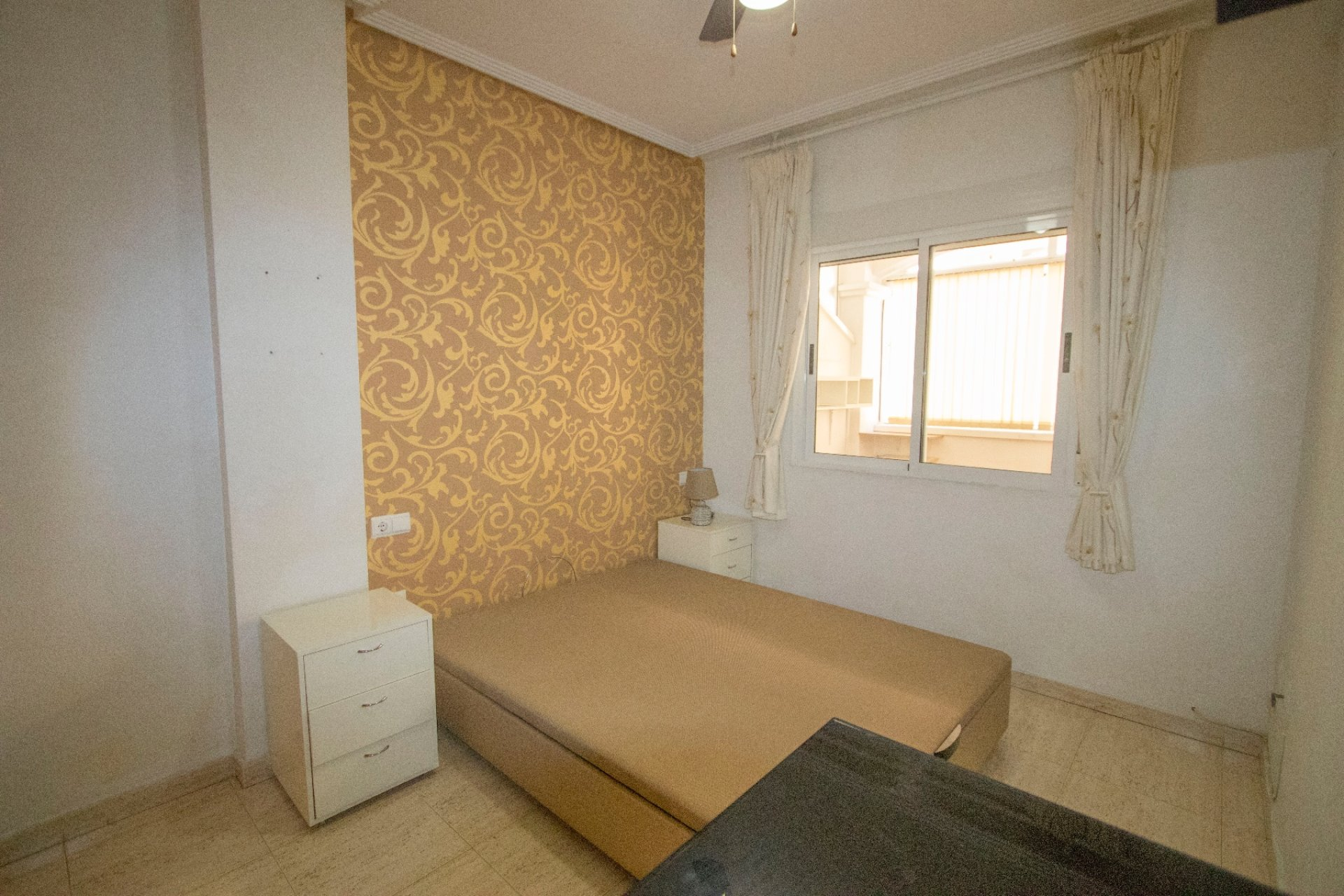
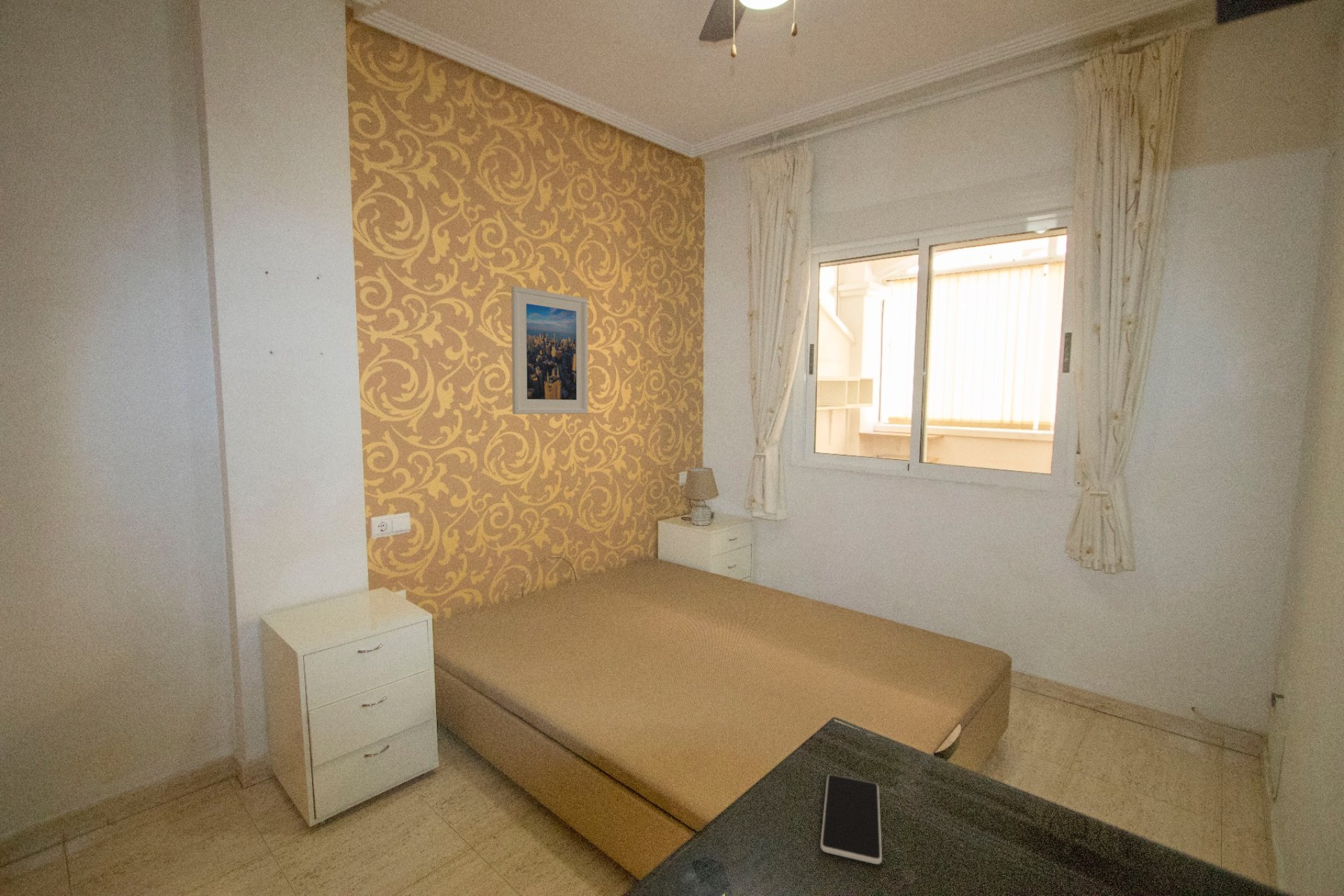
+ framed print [510,286,589,415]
+ smartphone [820,774,883,865]
